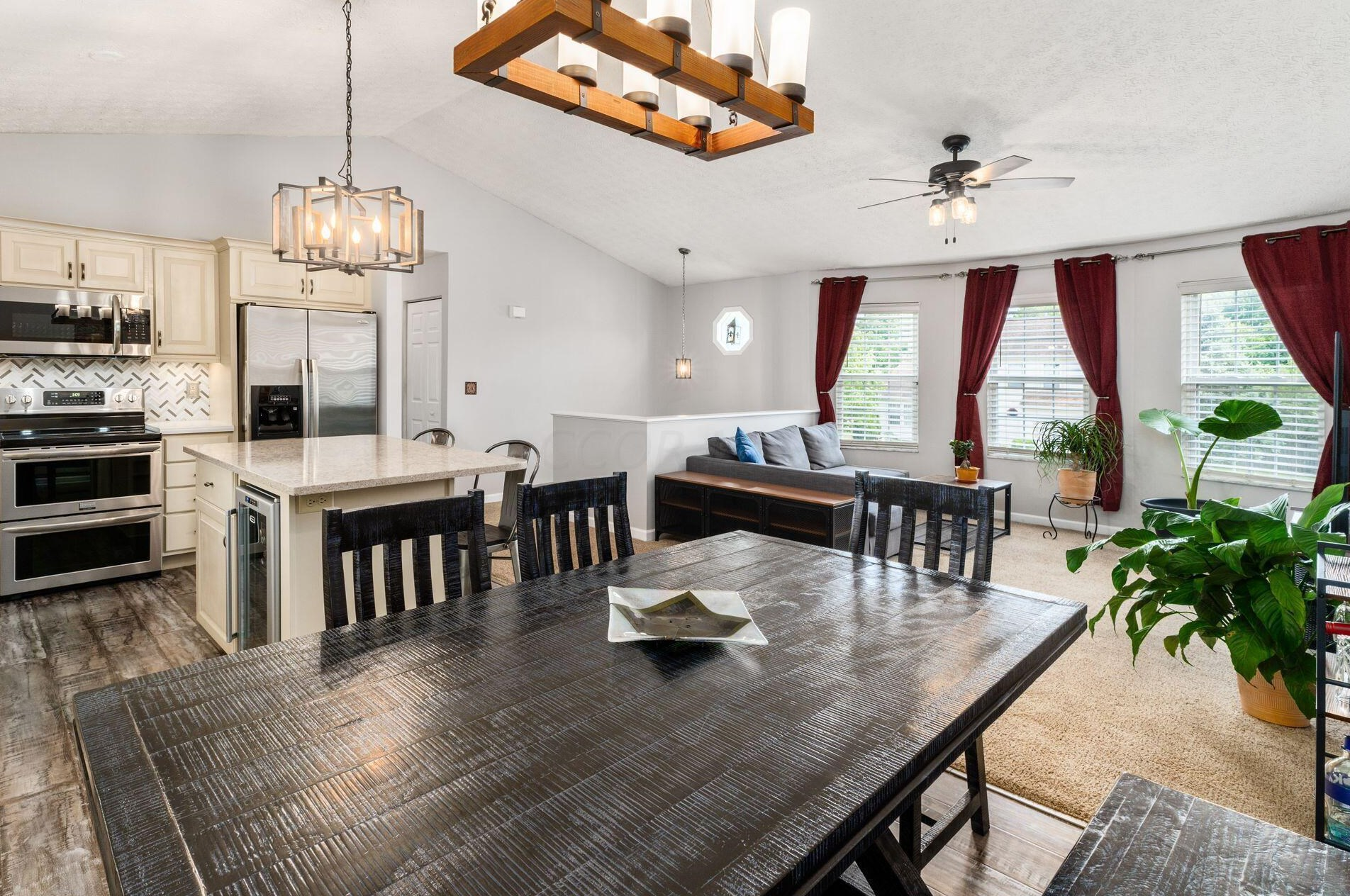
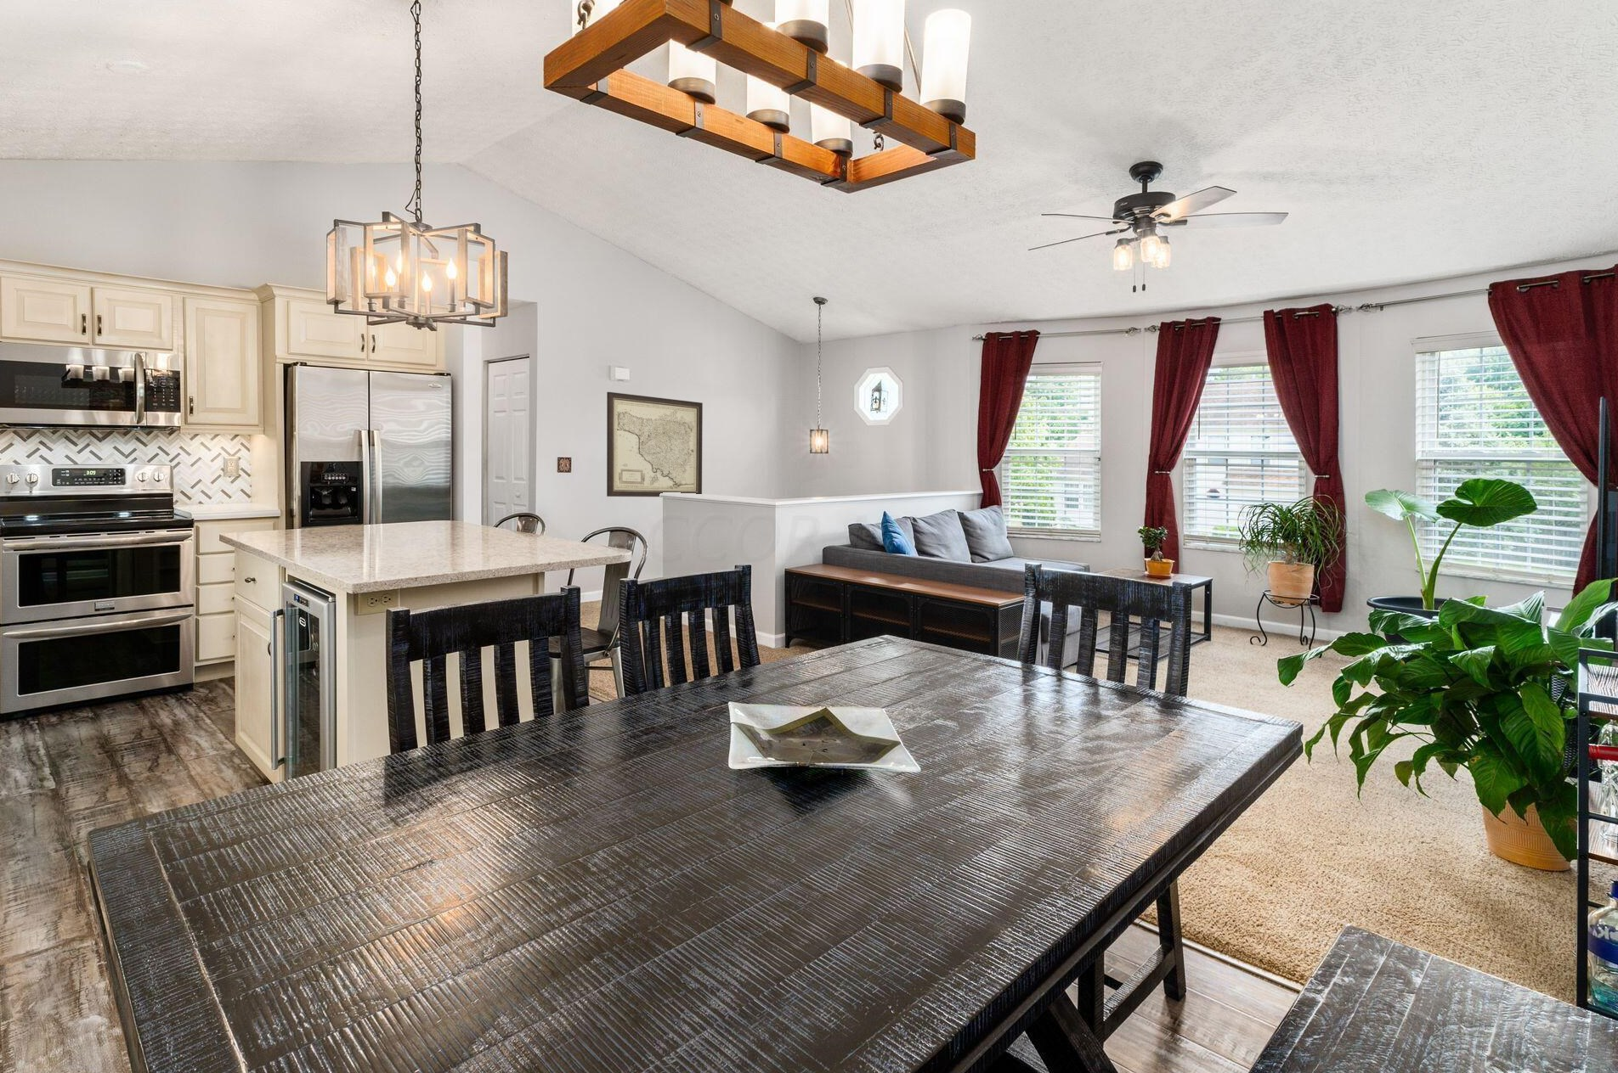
+ wall art [606,392,704,497]
